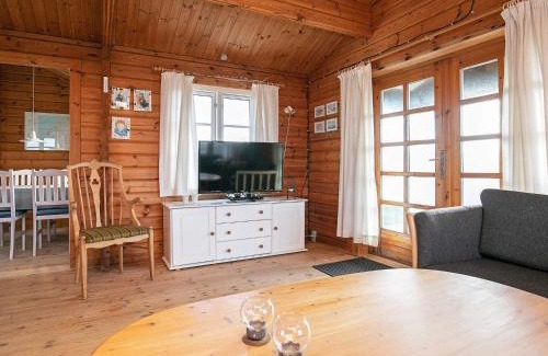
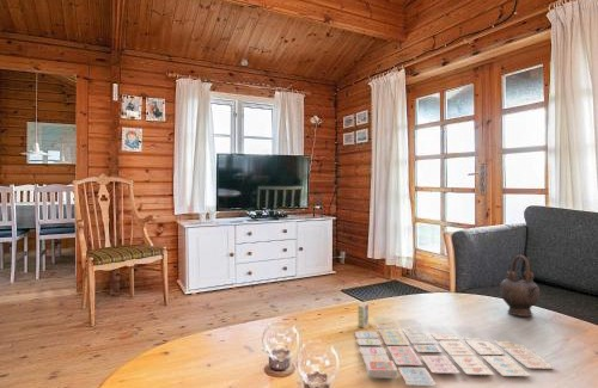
+ board game [354,301,556,387]
+ teapot [499,254,541,318]
